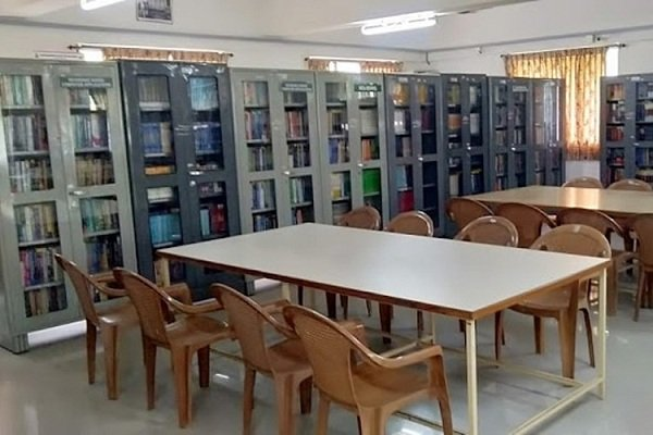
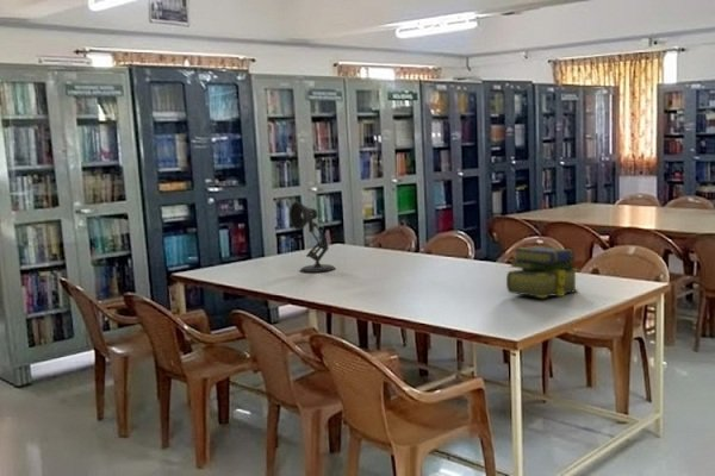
+ desk lamp [288,201,336,274]
+ stack of books [505,245,579,299]
